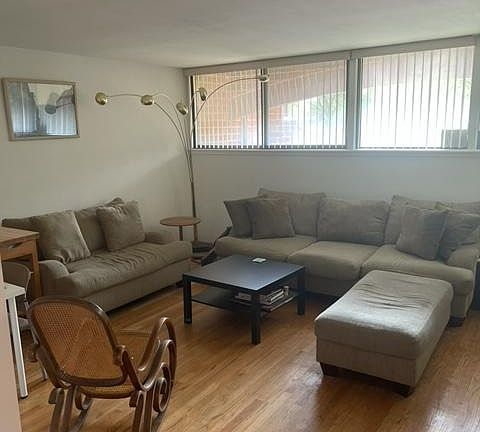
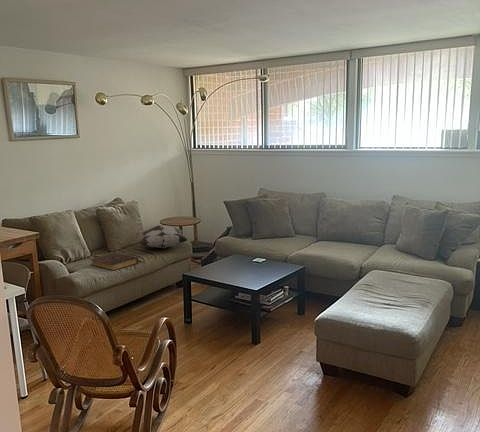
+ decorative pillow [135,224,188,250]
+ book [89,252,139,272]
